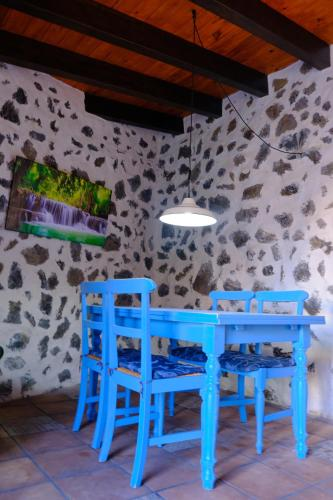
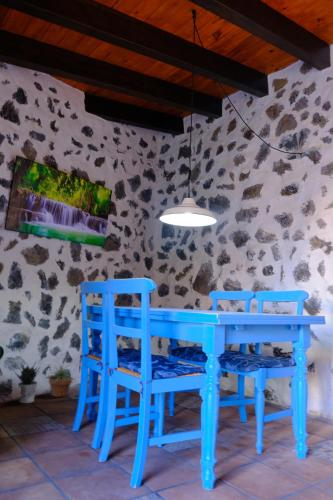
+ potted plant [44,362,77,398]
+ potted plant [12,360,41,404]
